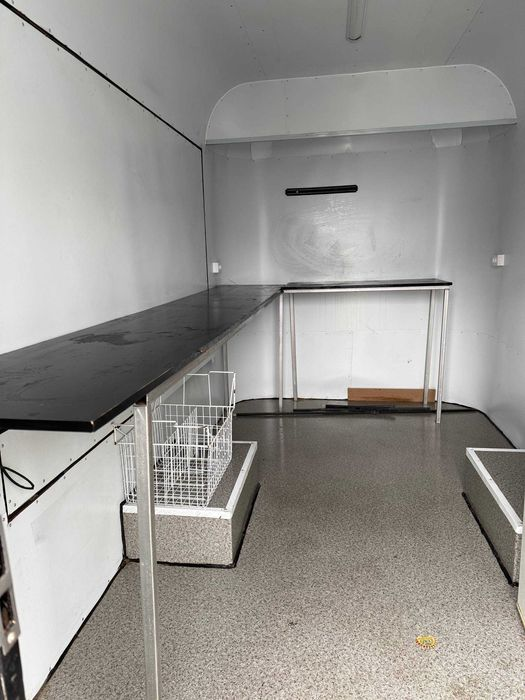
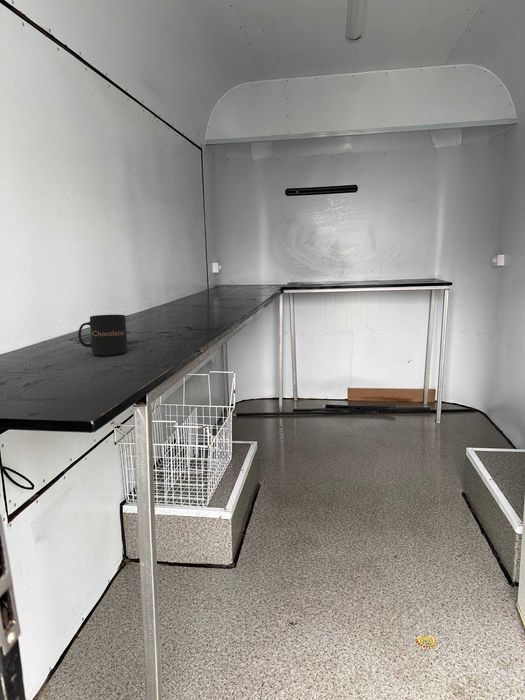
+ mug [77,314,128,356]
